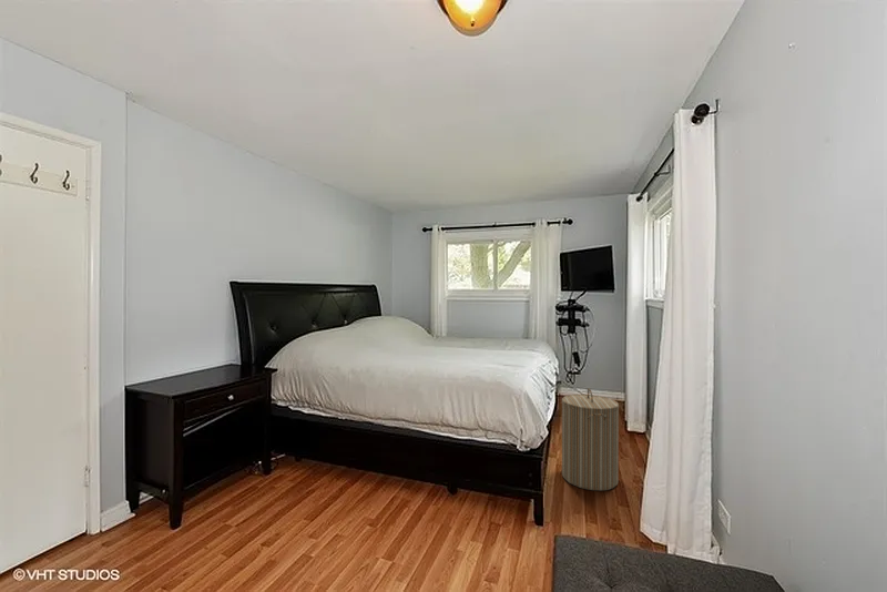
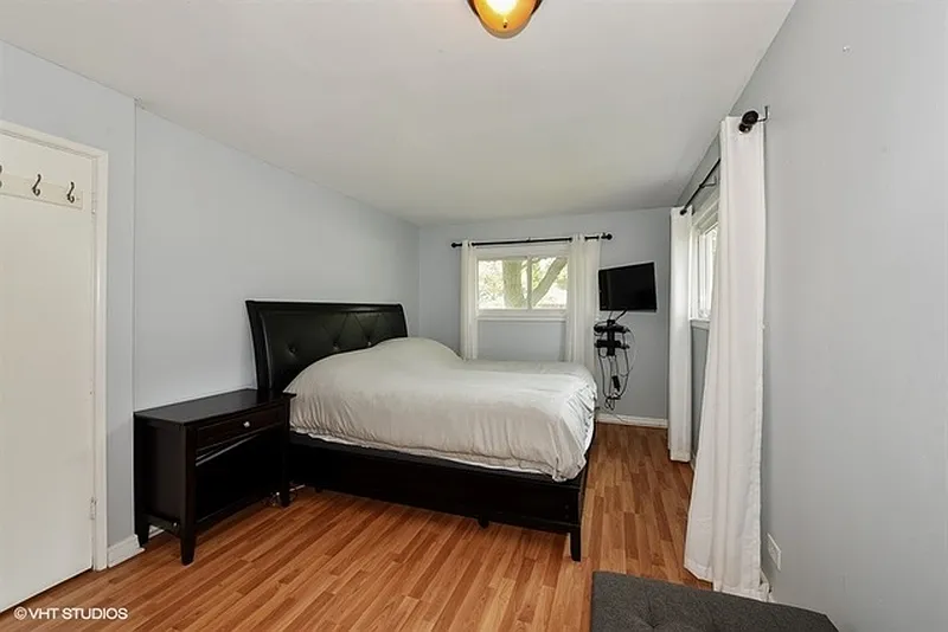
- laundry hamper [561,387,620,492]
